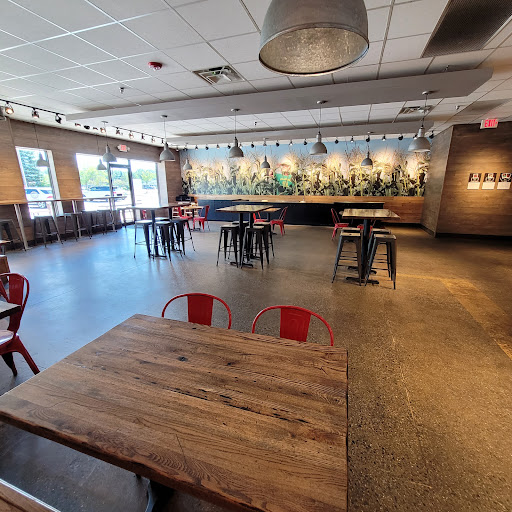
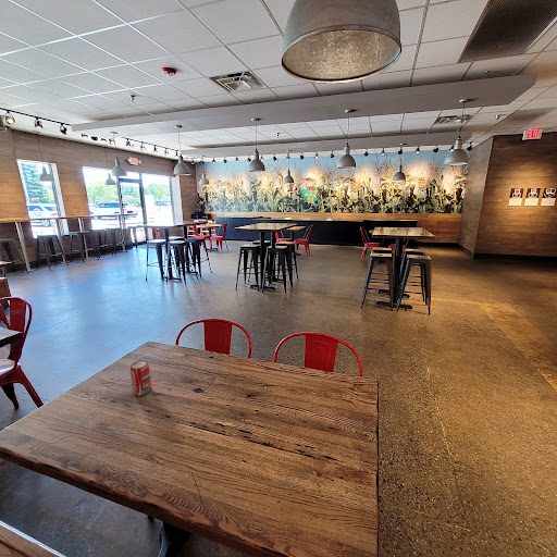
+ beverage can [129,359,152,396]
